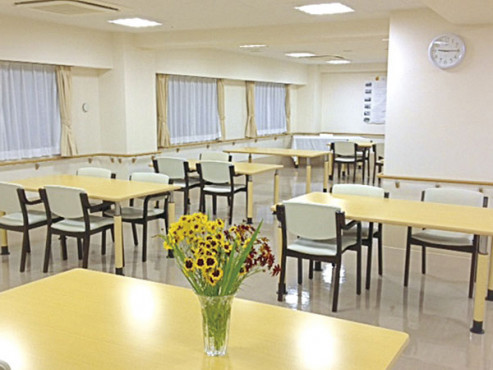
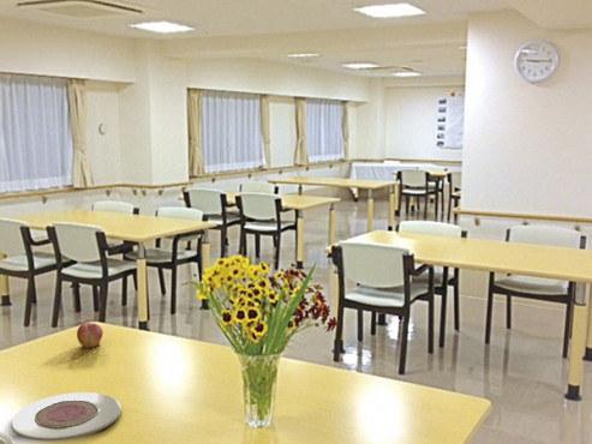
+ apple [76,322,104,349]
+ plate [10,391,122,442]
